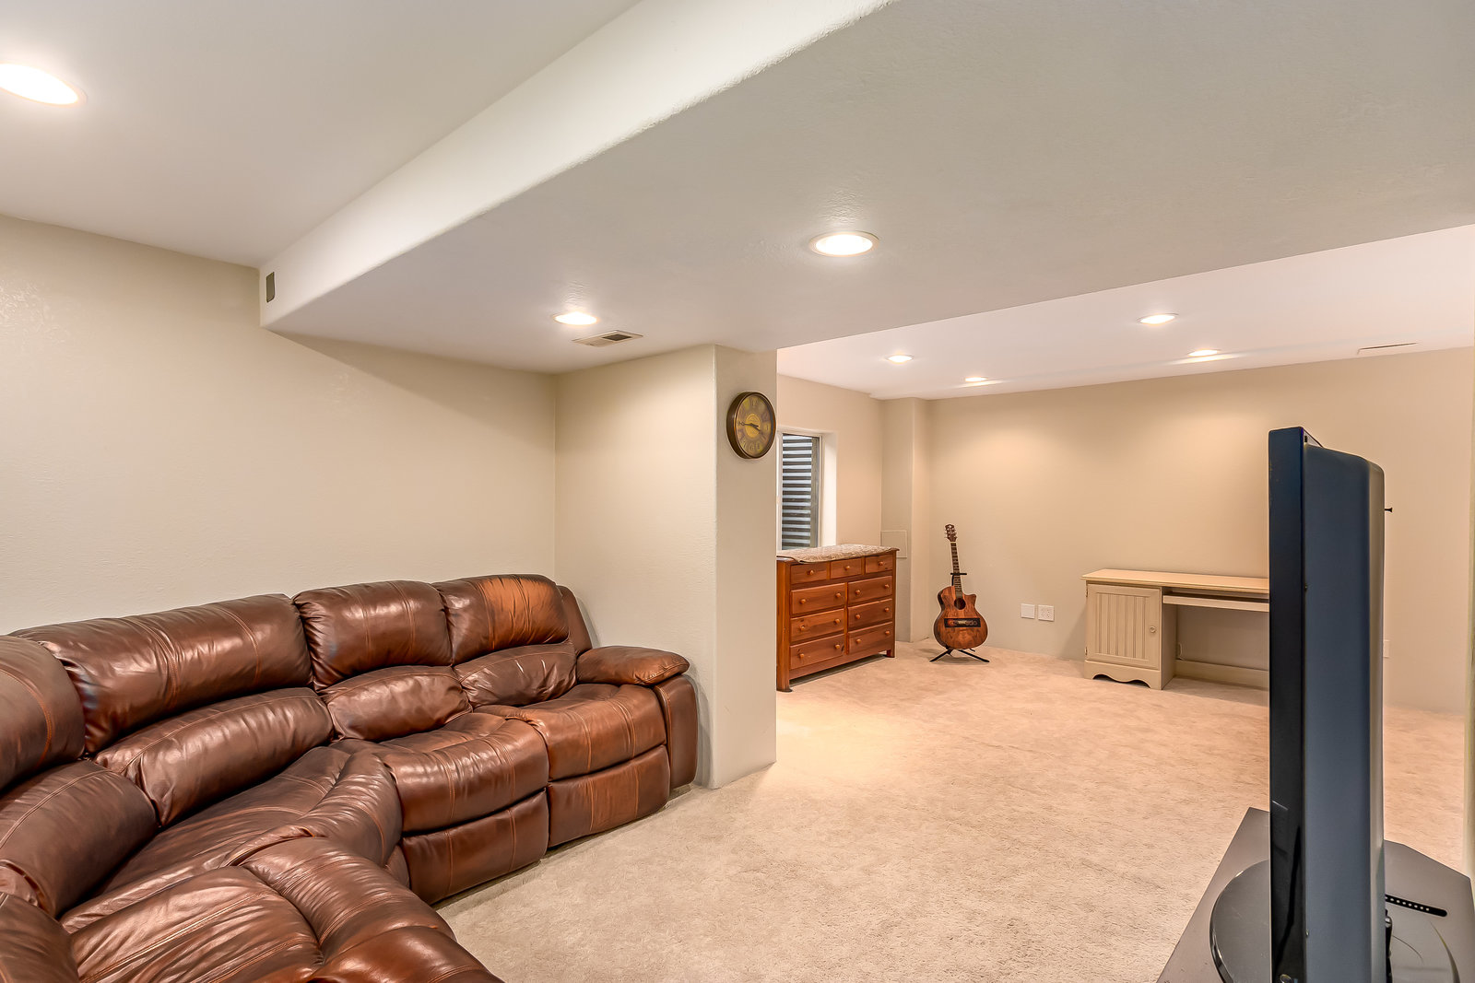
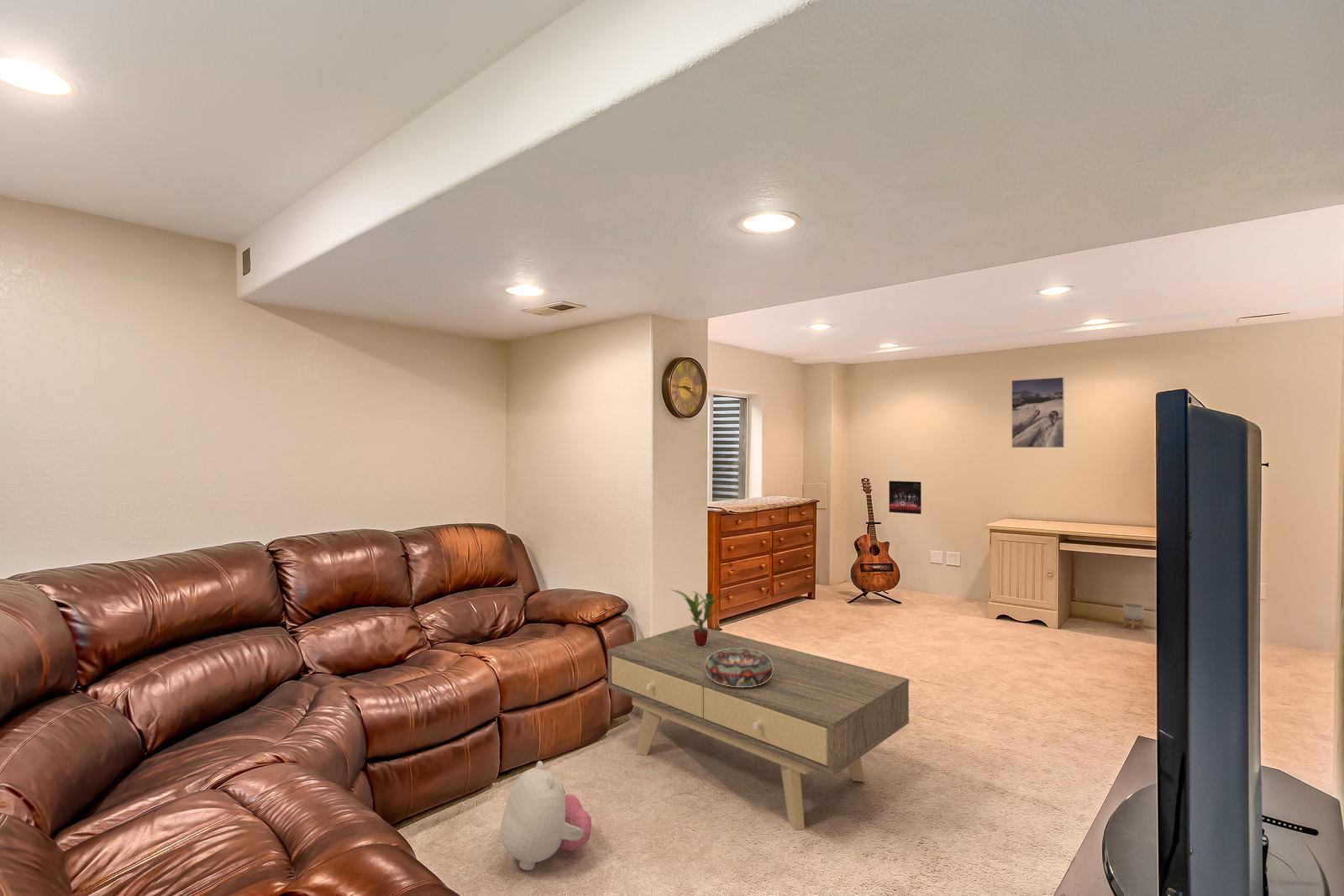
+ album cover [888,480,922,515]
+ plush toy [500,760,592,871]
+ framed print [1011,376,1065,448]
+ potted plant [669,589,727,647]
+ planter [1122,602,1144,631]
+ coffee table [606,624,910,831]
+ decorative bowl [705,648,774,688]
